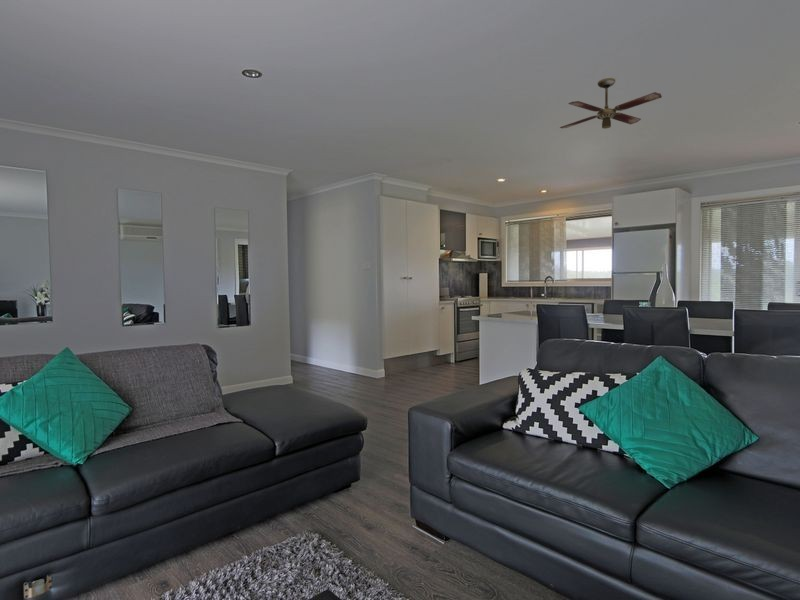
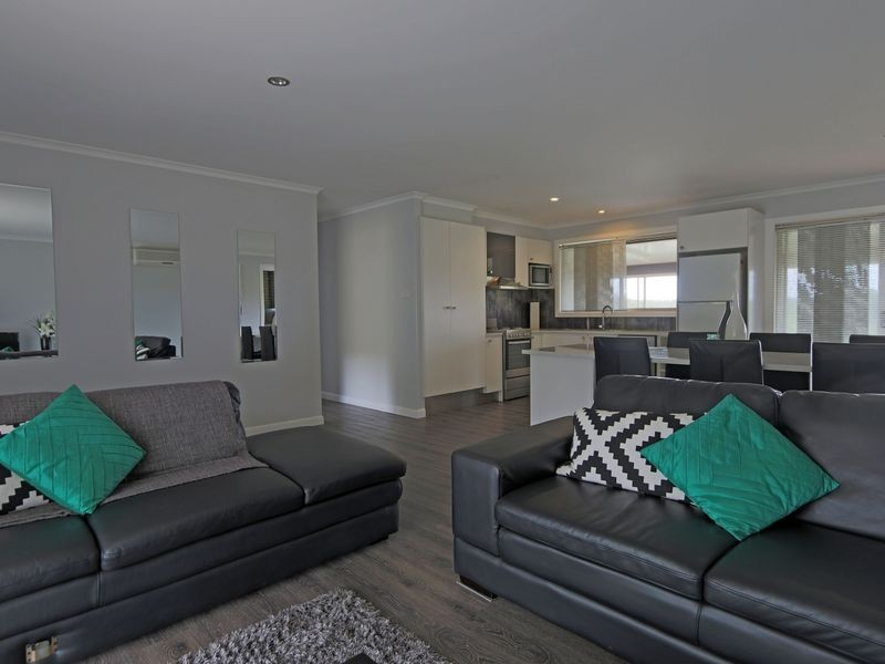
- ceiling fan [559,77,663,130]
